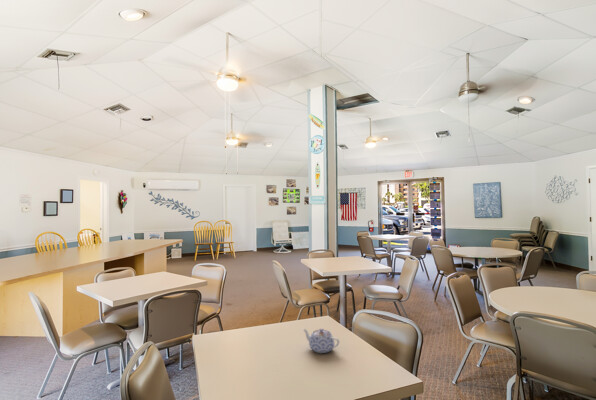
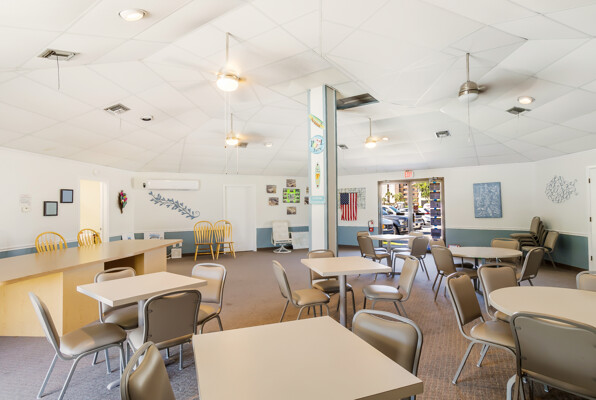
- teapot [302,327,341,354]
